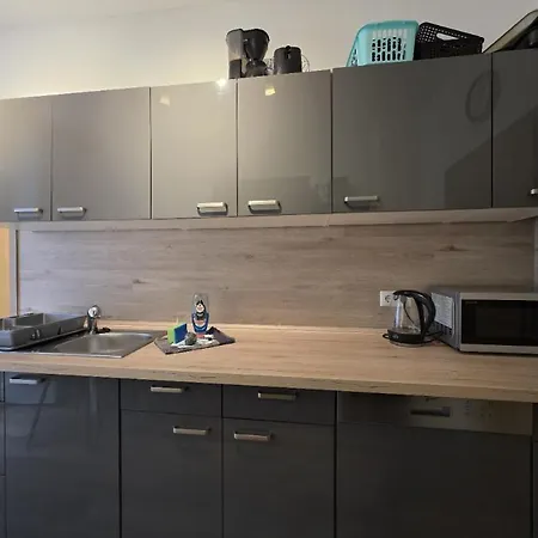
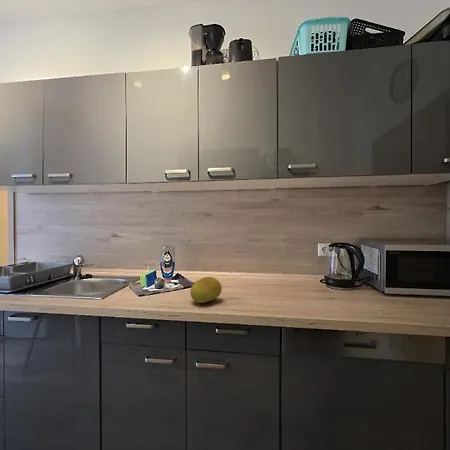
+ fruit [189,276,223,304]
